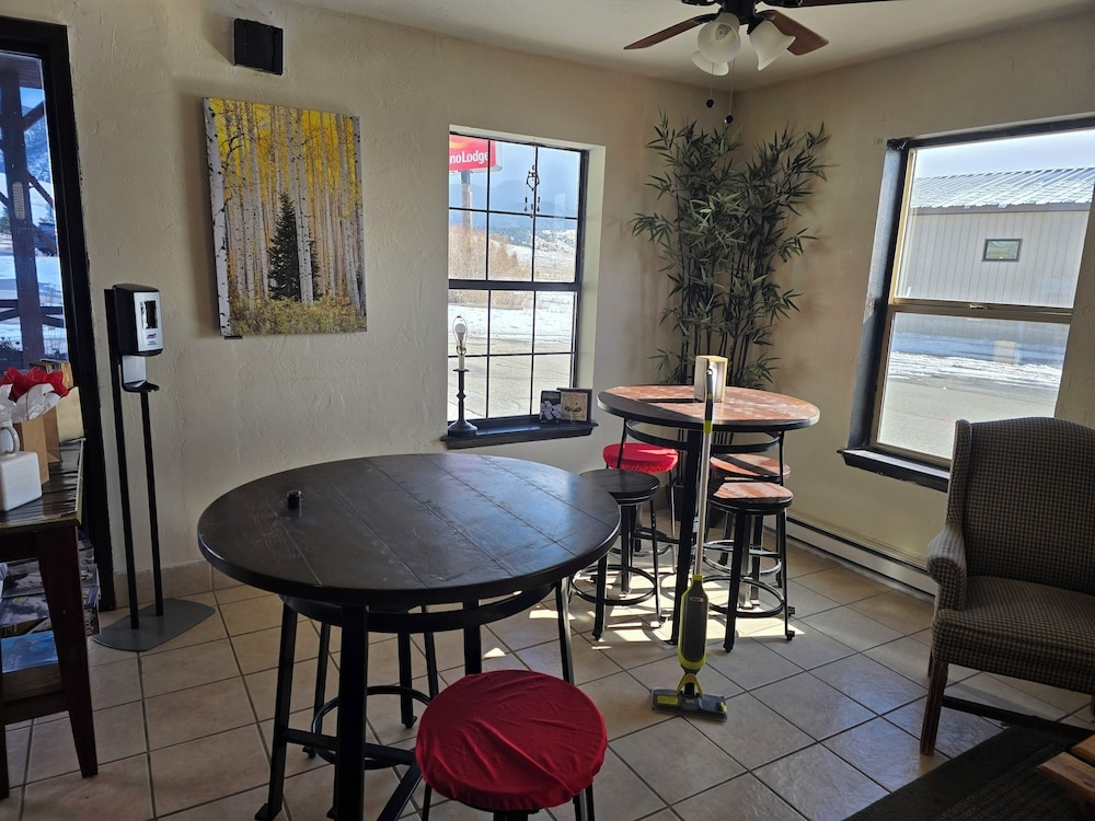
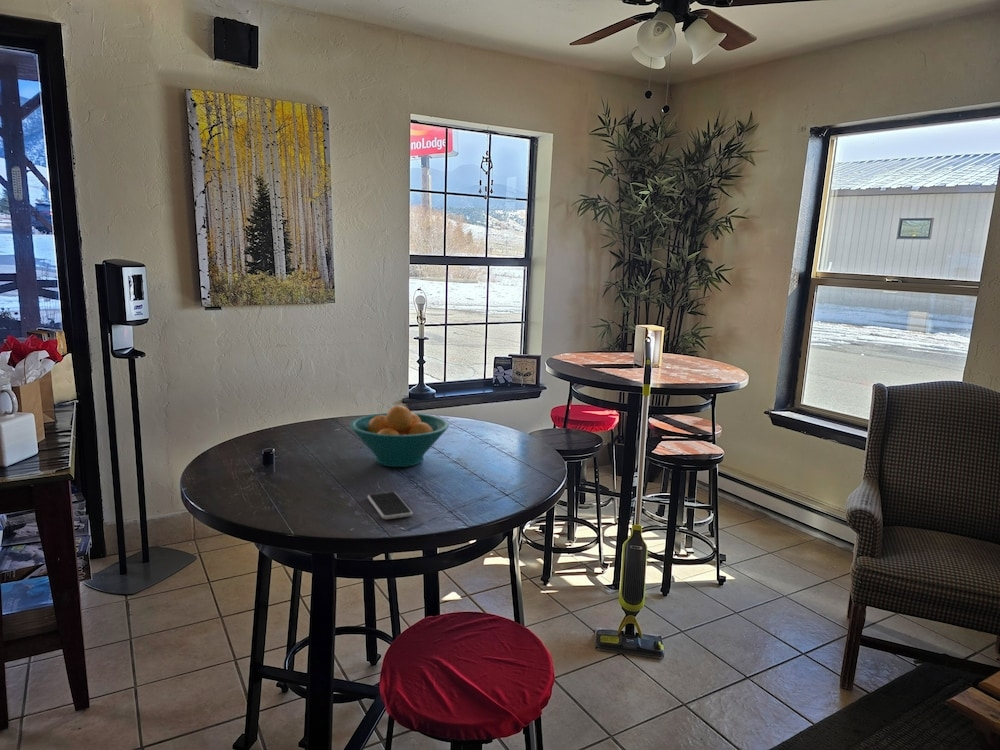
+ fruit bowl [349,405,450,468]
+ smartphone [367,491,414,520]
